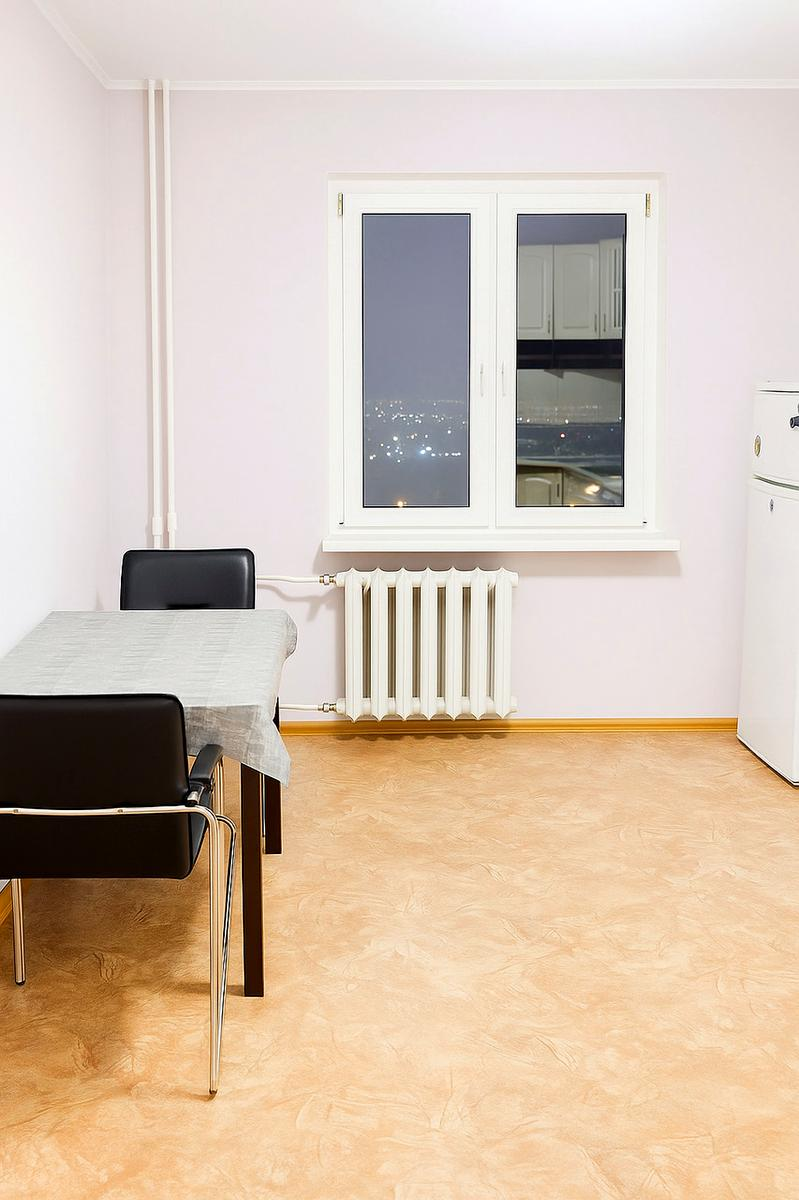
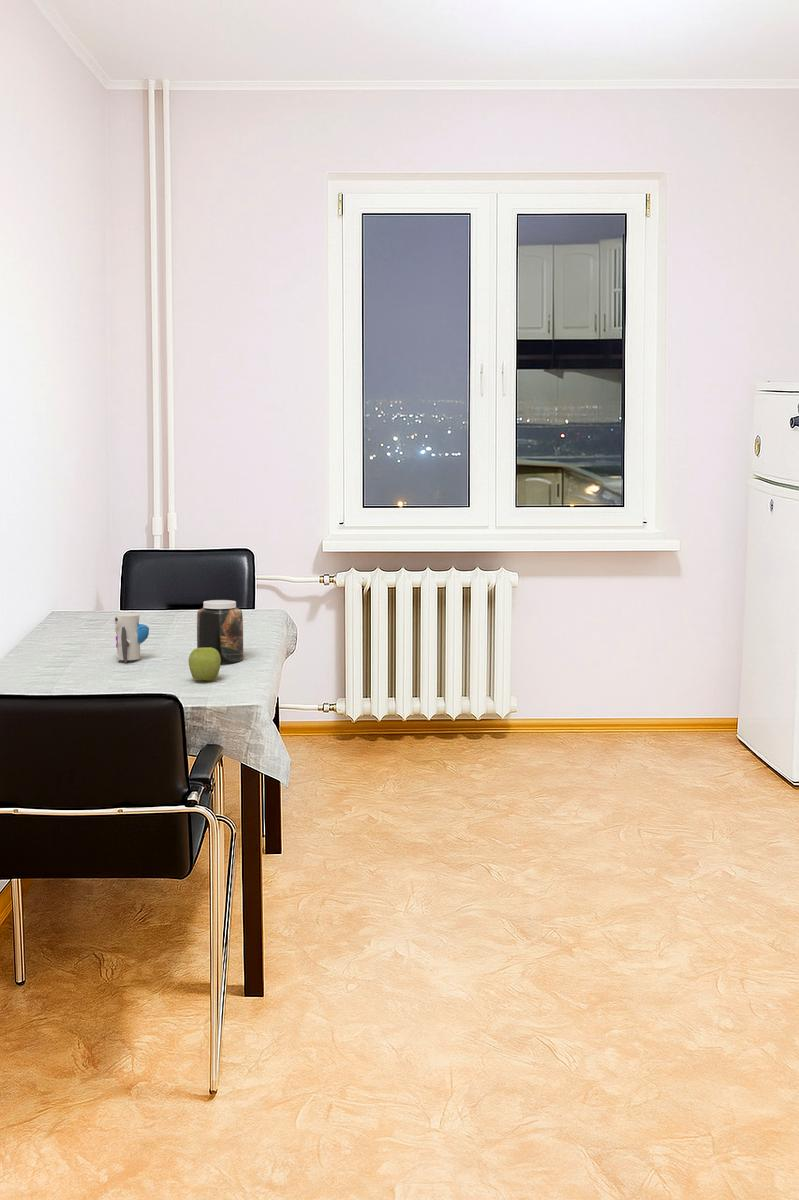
+ jar [196,599,244,664]
+ toy [114,612,150,663]
+ apple [188,648,221,682]
